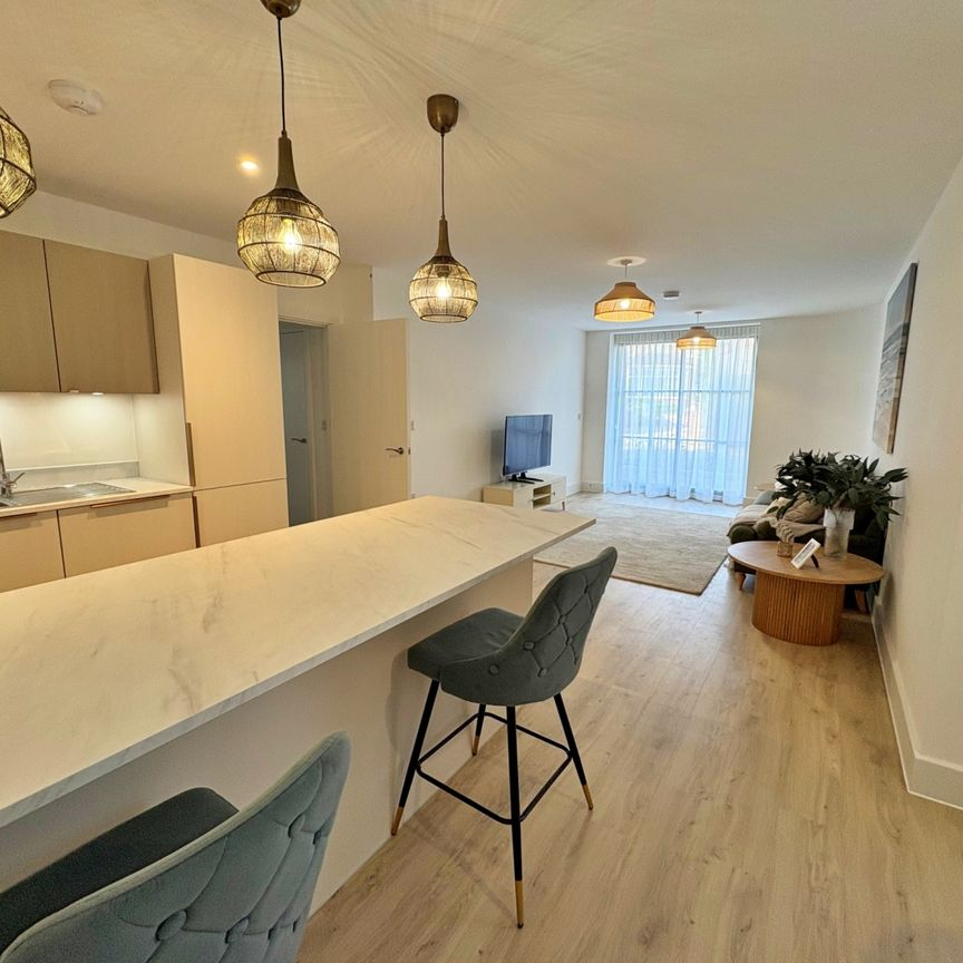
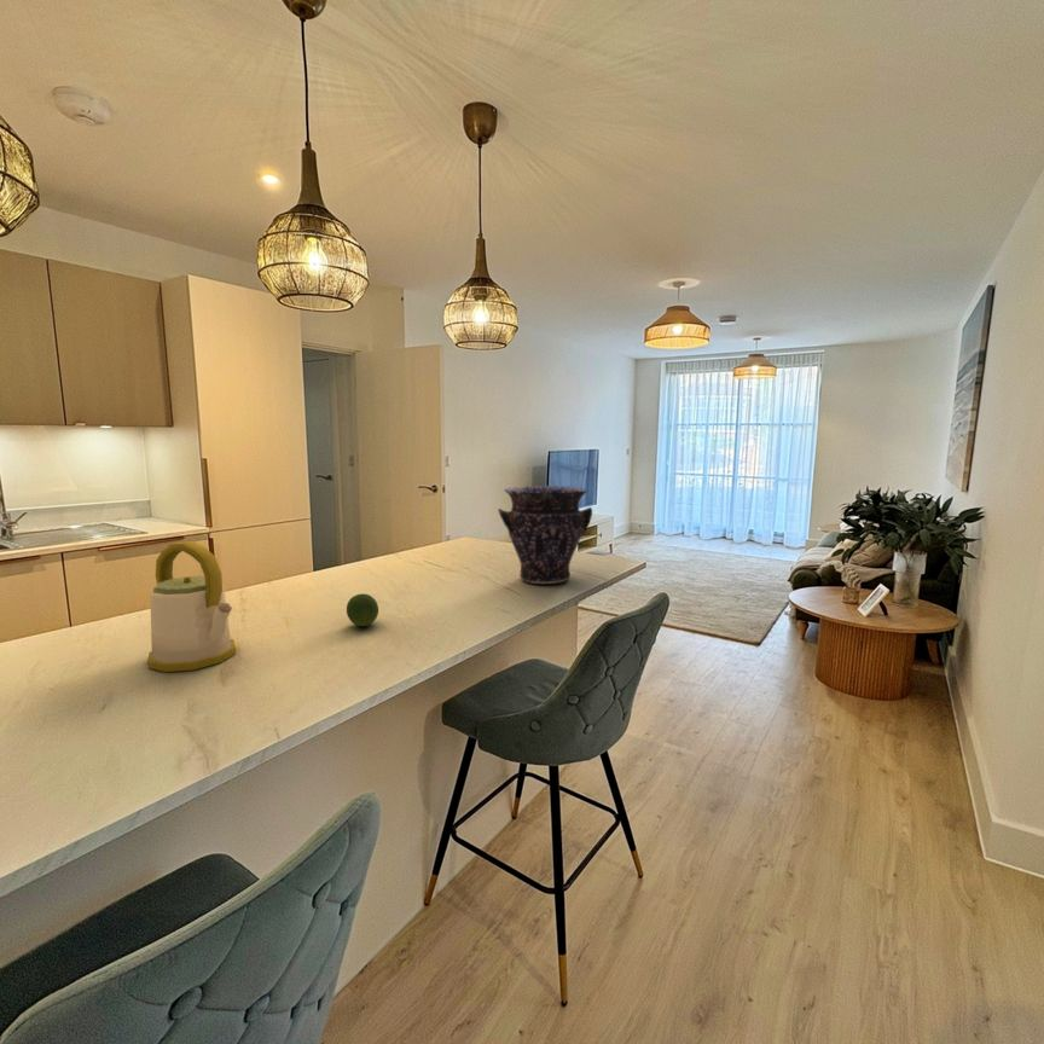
+ fruit [346,592,379,627]
+ vase [497,485,593,585]
+ kettle [146,540,237,673]
